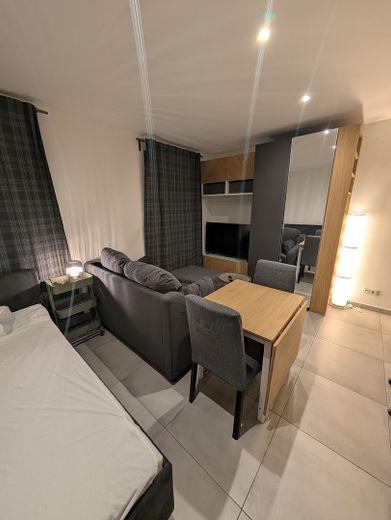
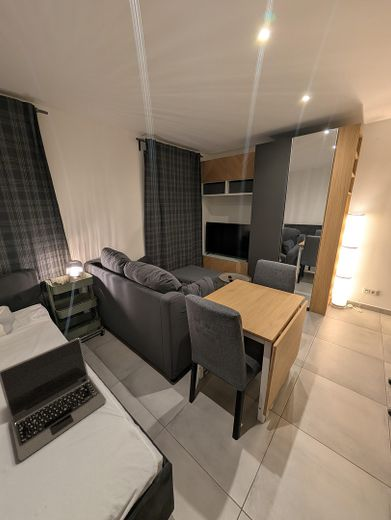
+ laptop [0,337,107,462]
